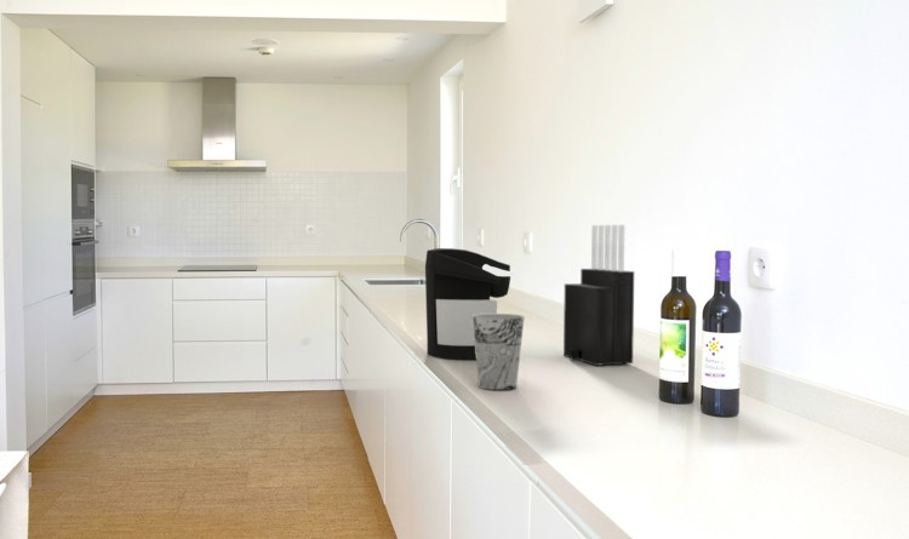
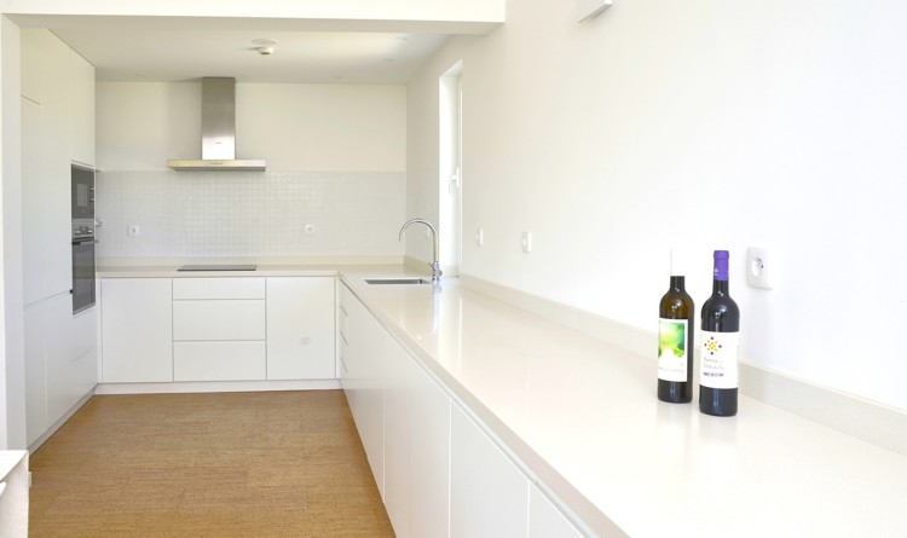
- coffee maker [424,247,518,361]
- knife block [562,224,635,367]
- cup [473,312,526,391]
